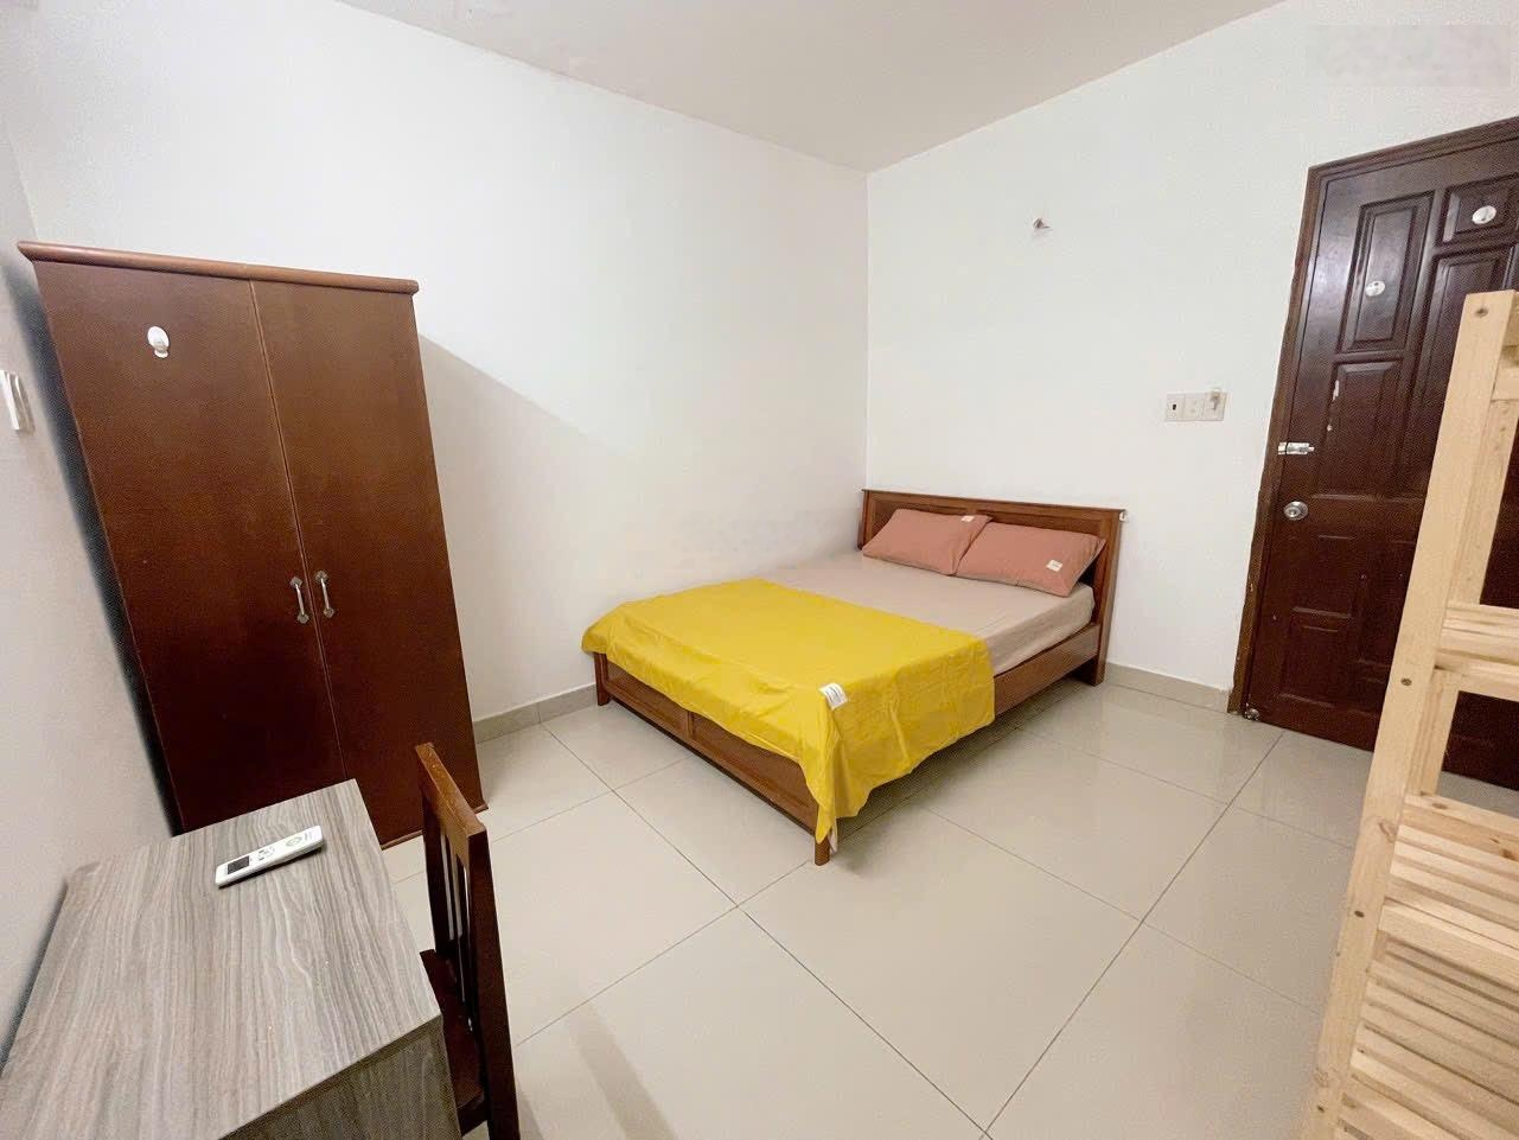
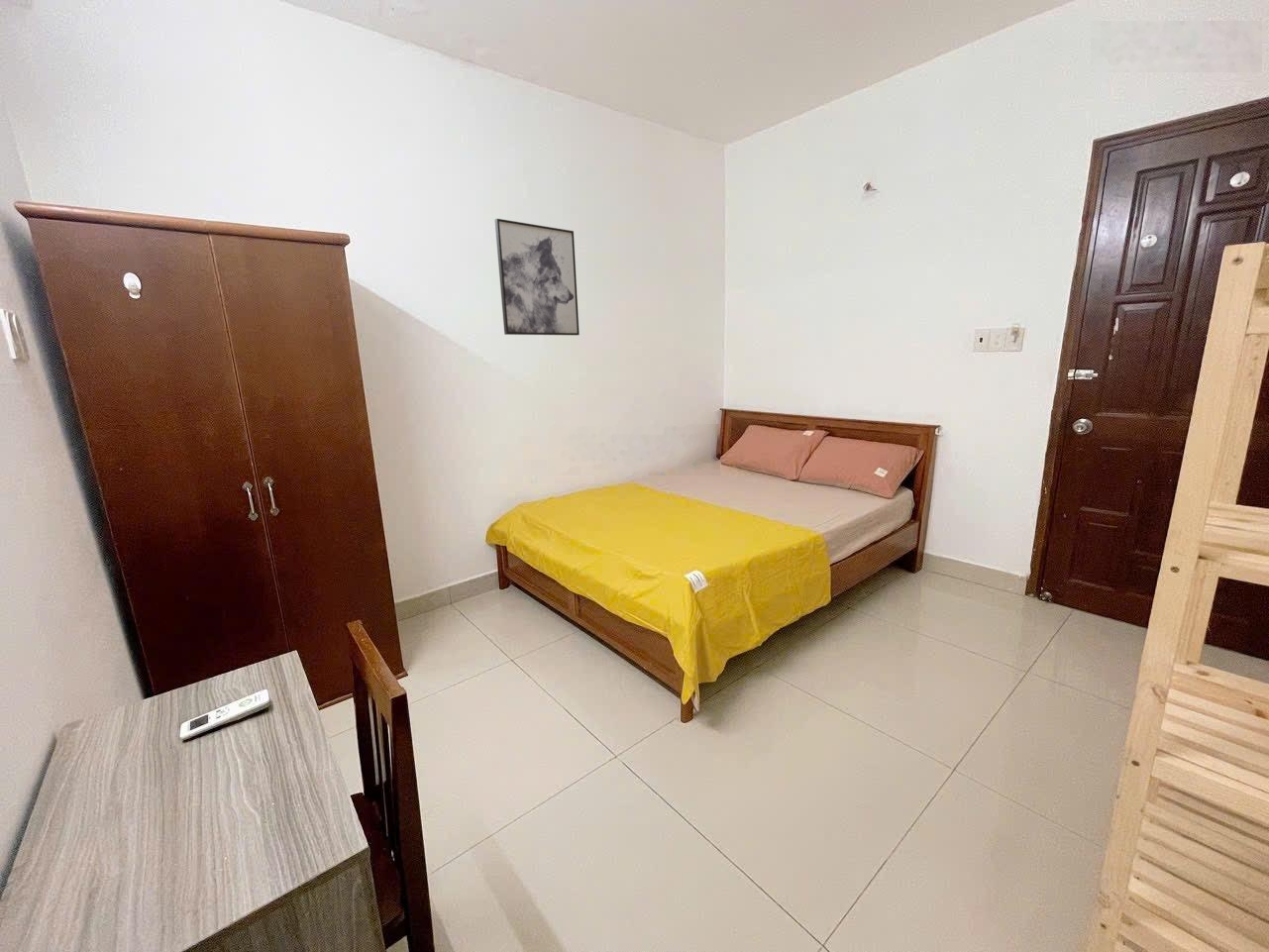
+ wall art [494,218,581,336]
